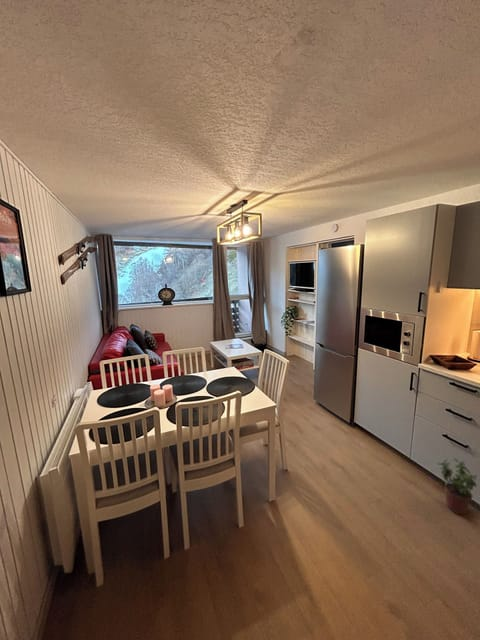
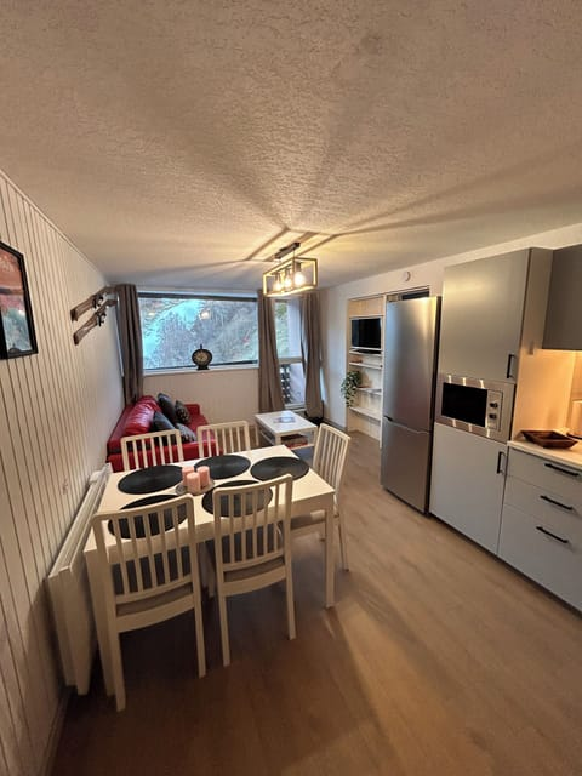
- potted plant [436,457,479,516]
